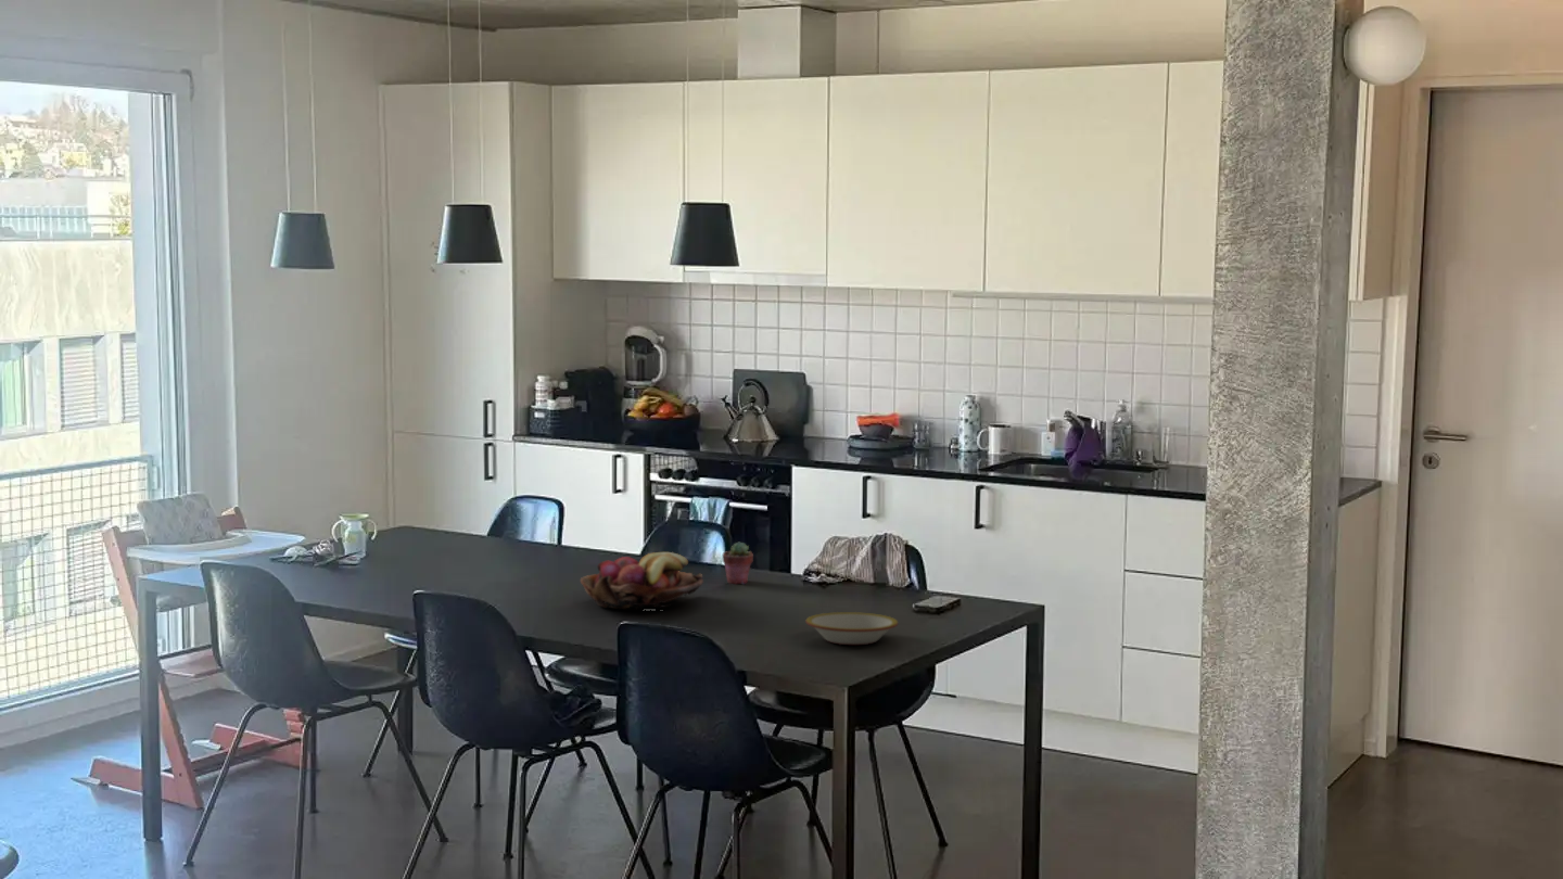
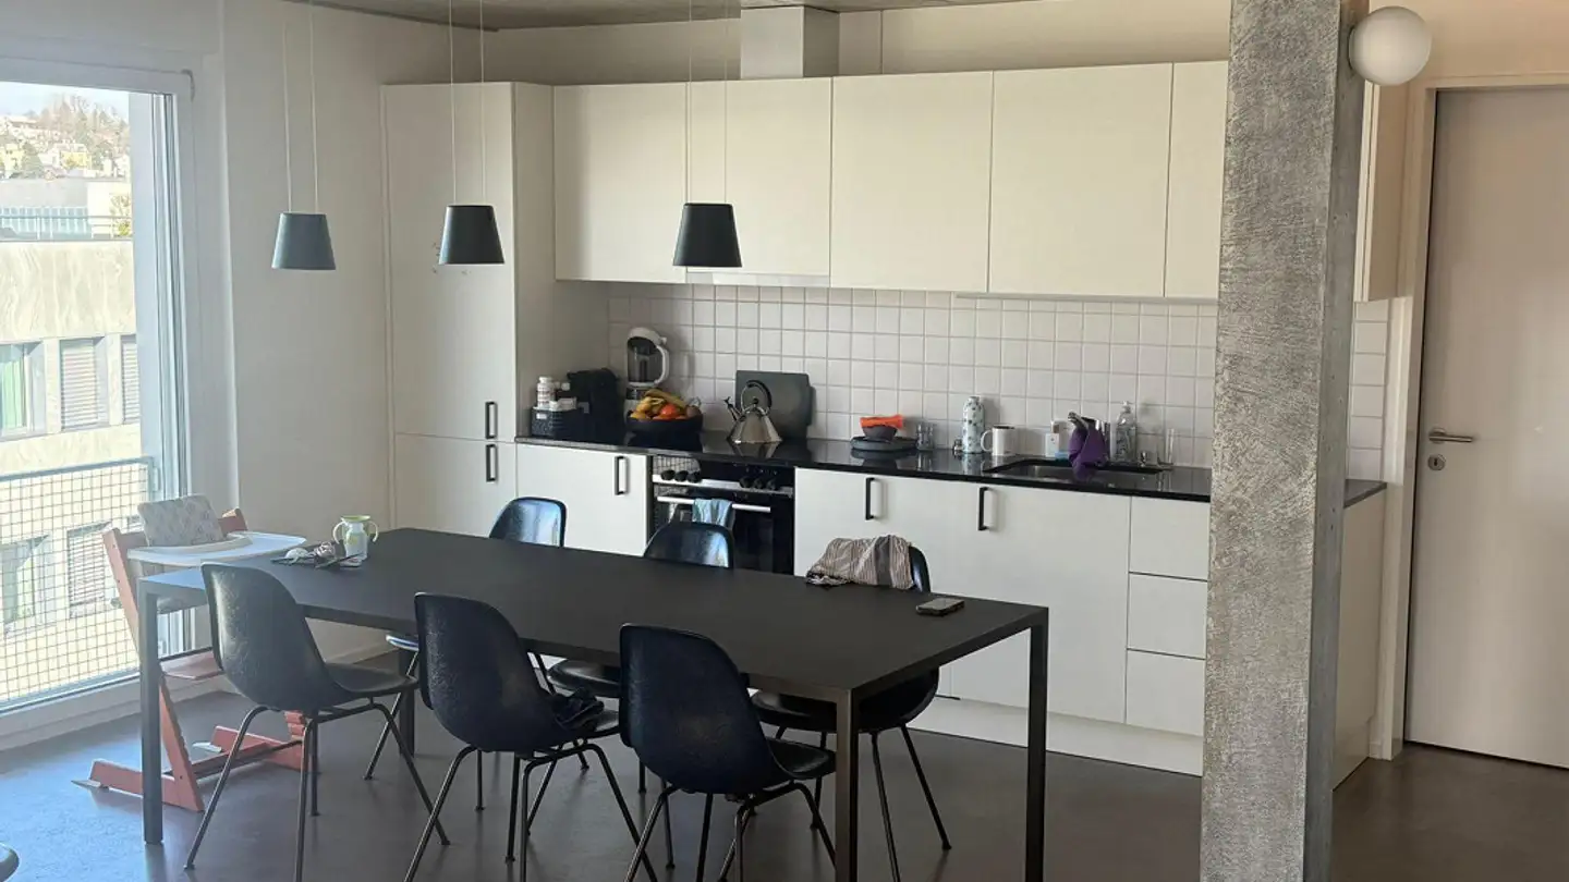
- bowl [804,611,899,646]
- potted succulent [721,542,754,585]
- fruit basket [580,551,704,611]
